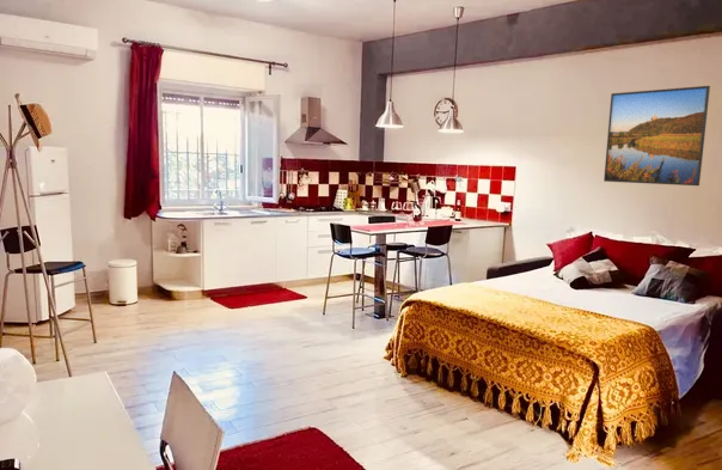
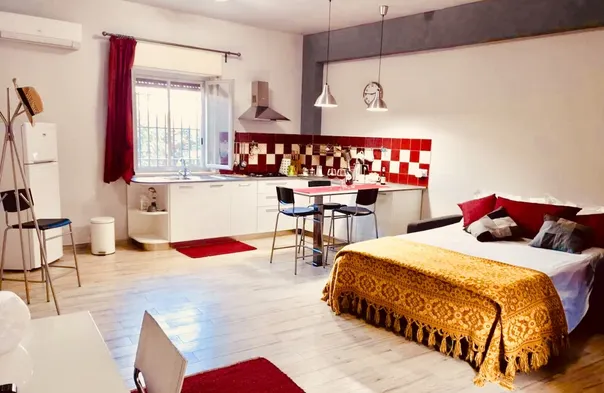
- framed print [602,85,711,187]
